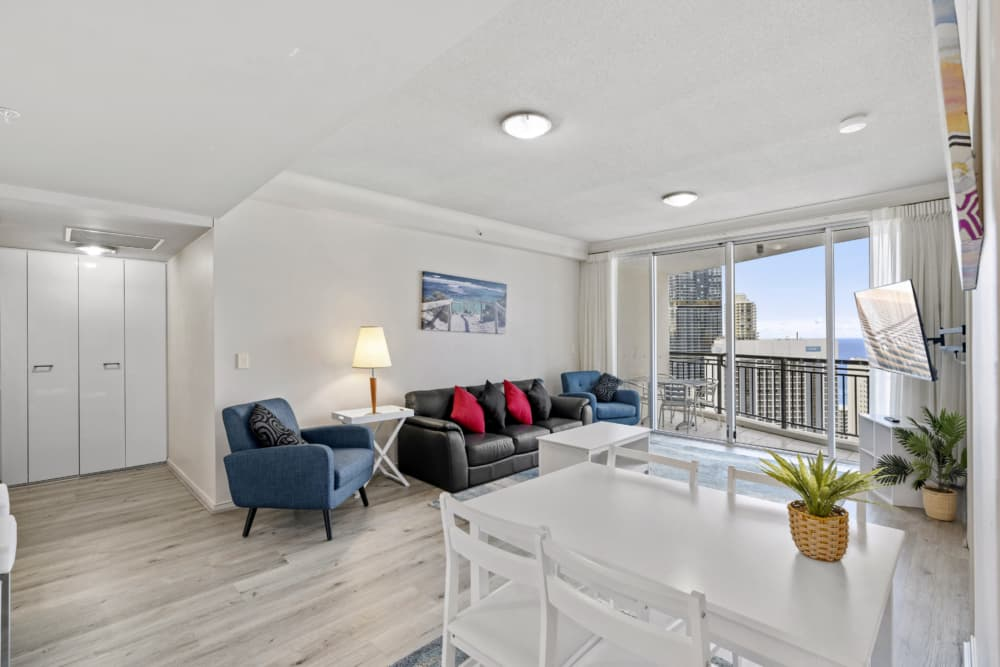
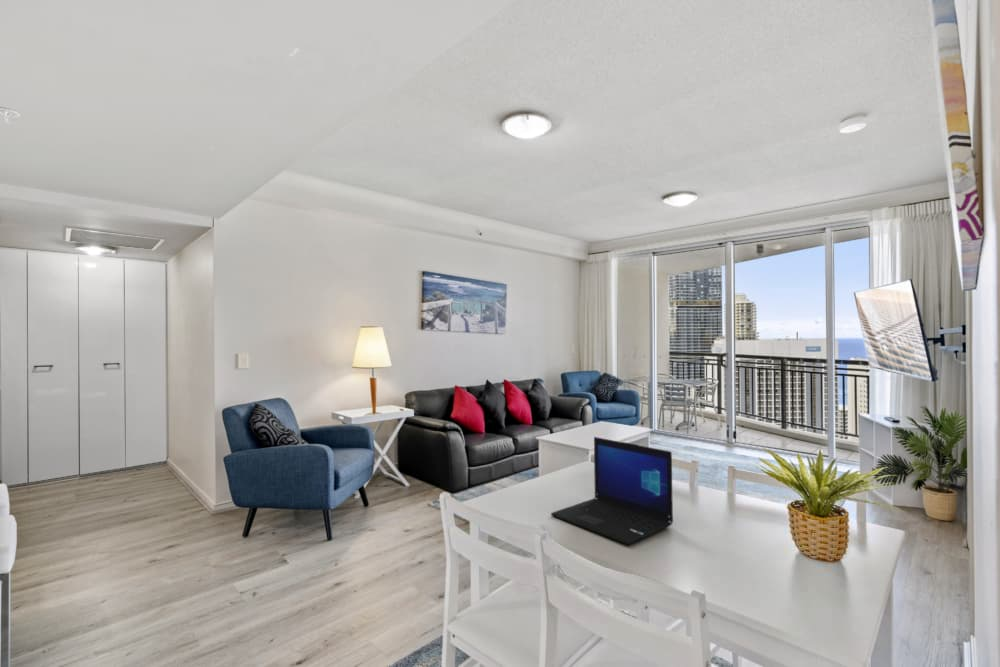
+ laptop [550,436,674,546]
